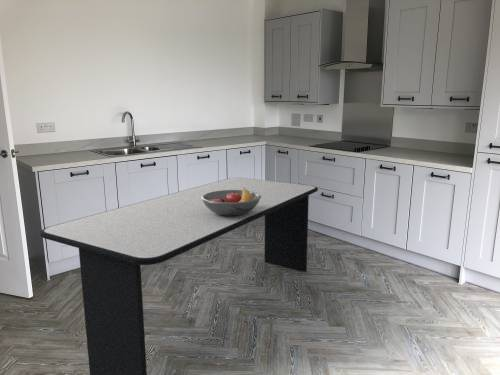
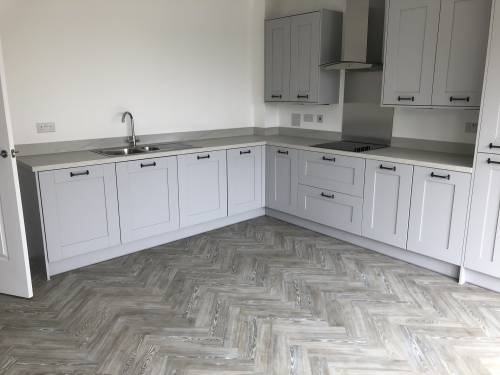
- fruit bowl [201,188,261,216]
- dining table [39,177,319,375]
